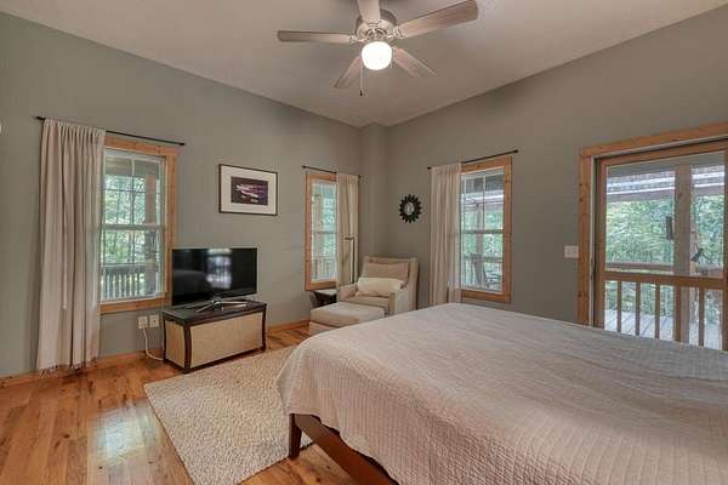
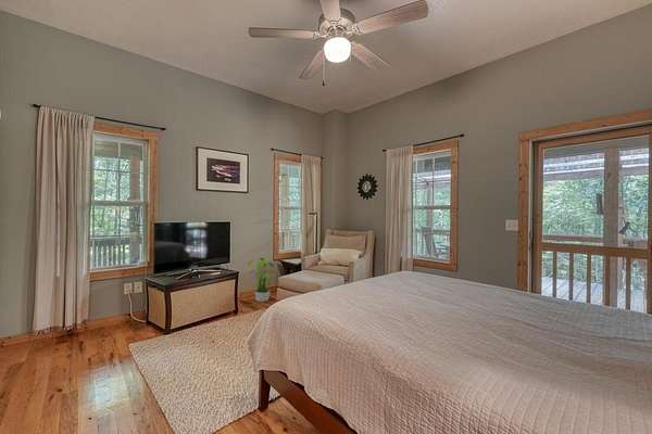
+ potted plant [246,256,276,303]
